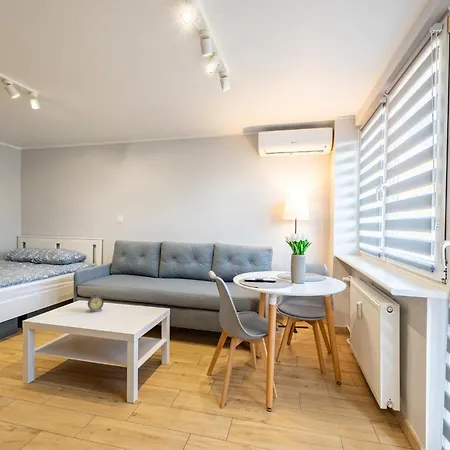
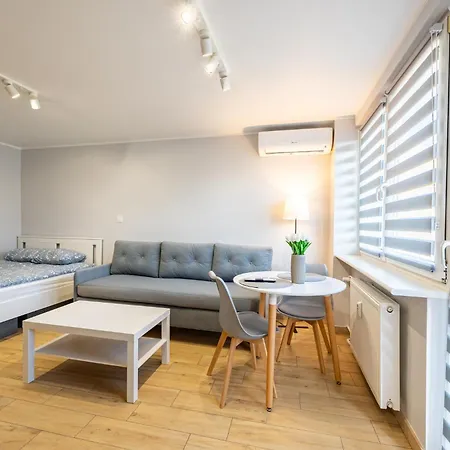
- alarm clock [87,290,104,313]
